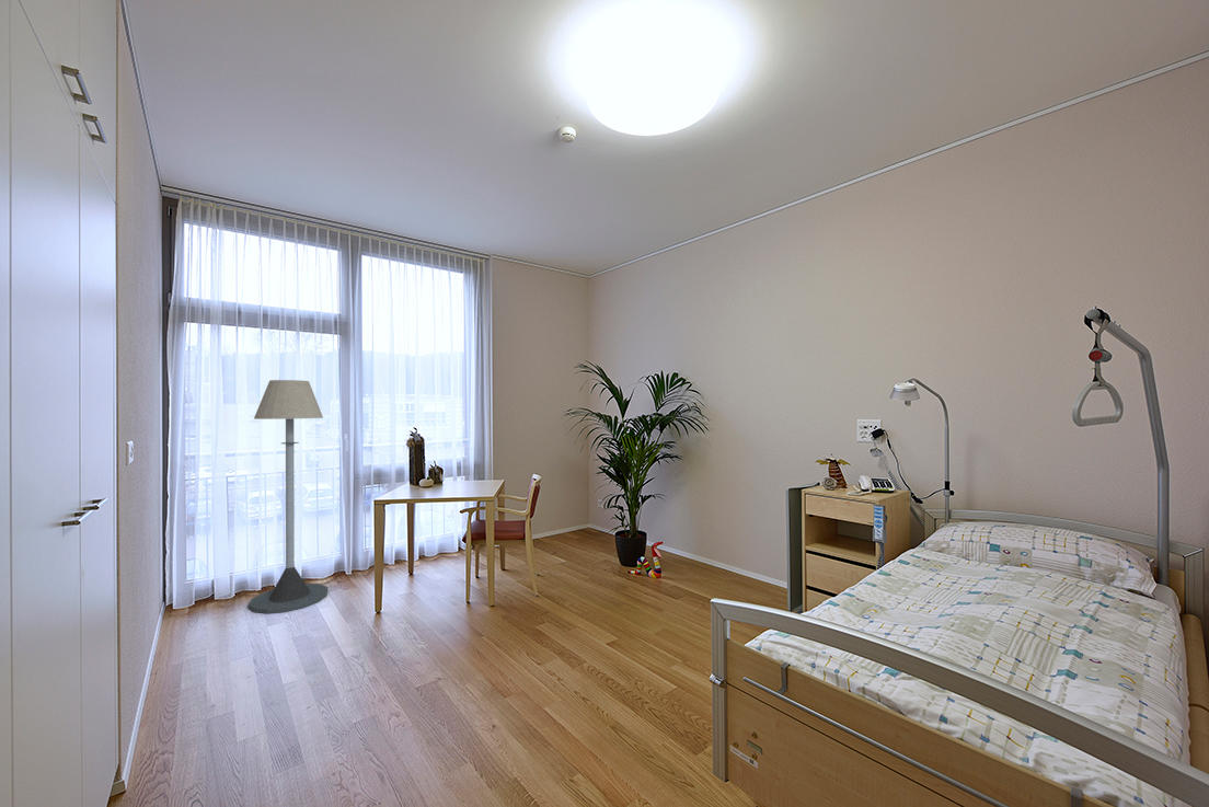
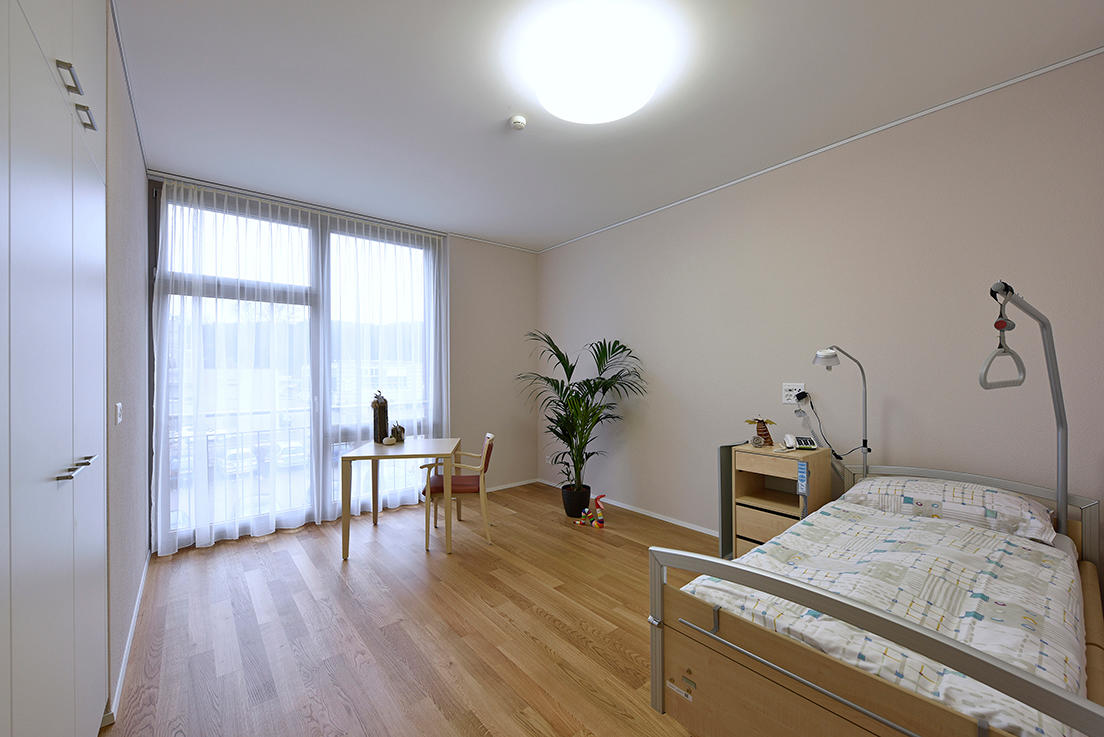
- floor lamp [247,379,329,614]
